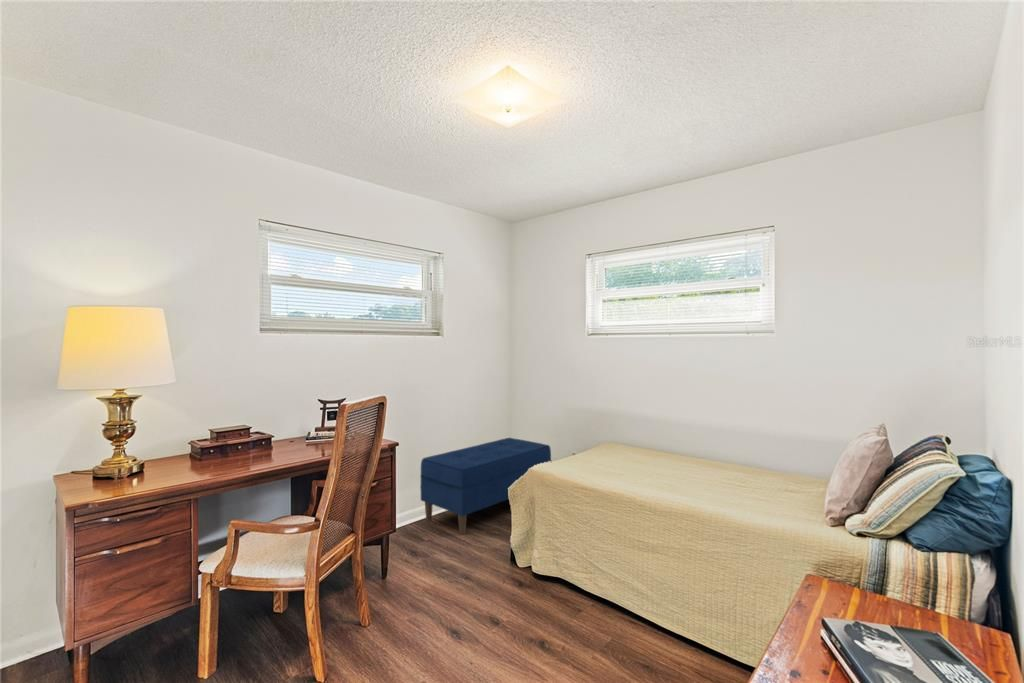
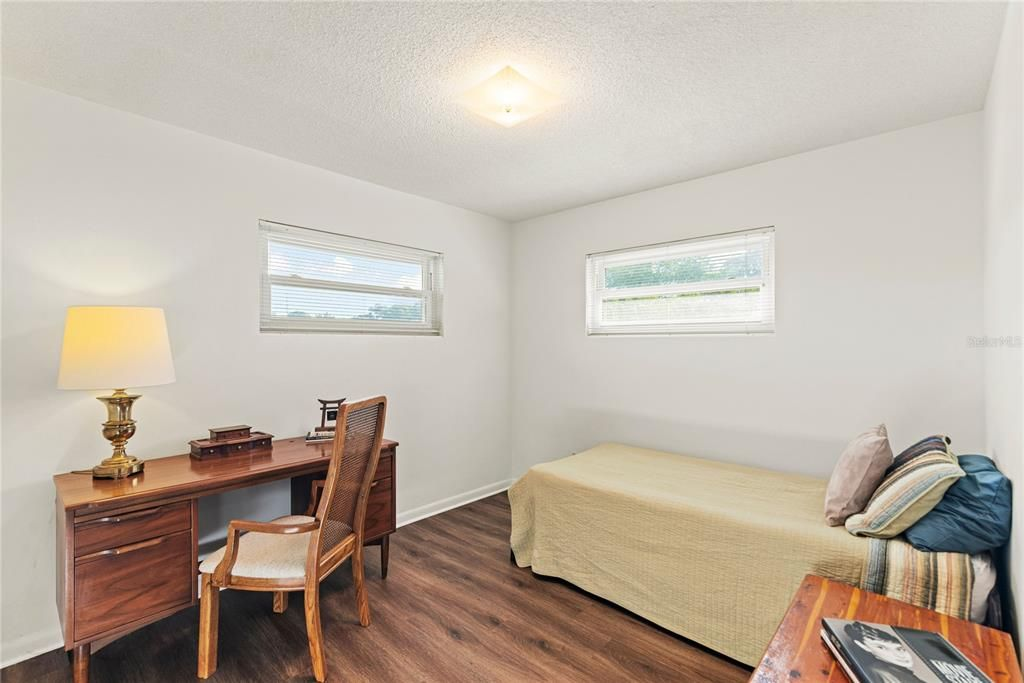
- bench [419,437,552,536]
